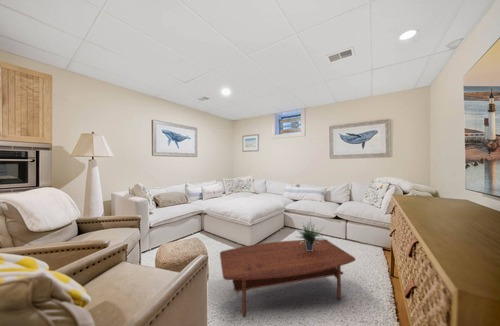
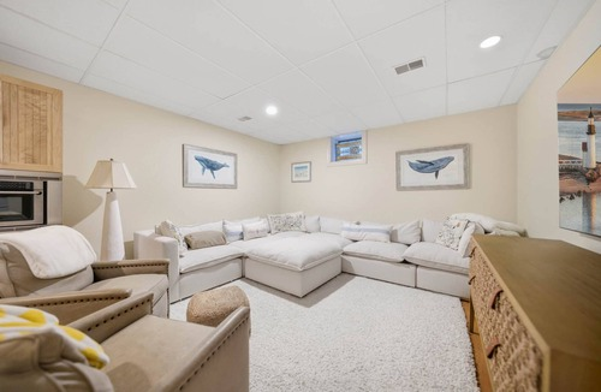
- coffee table [219,239,357,319]
- potted plant [295,218,328,251]
